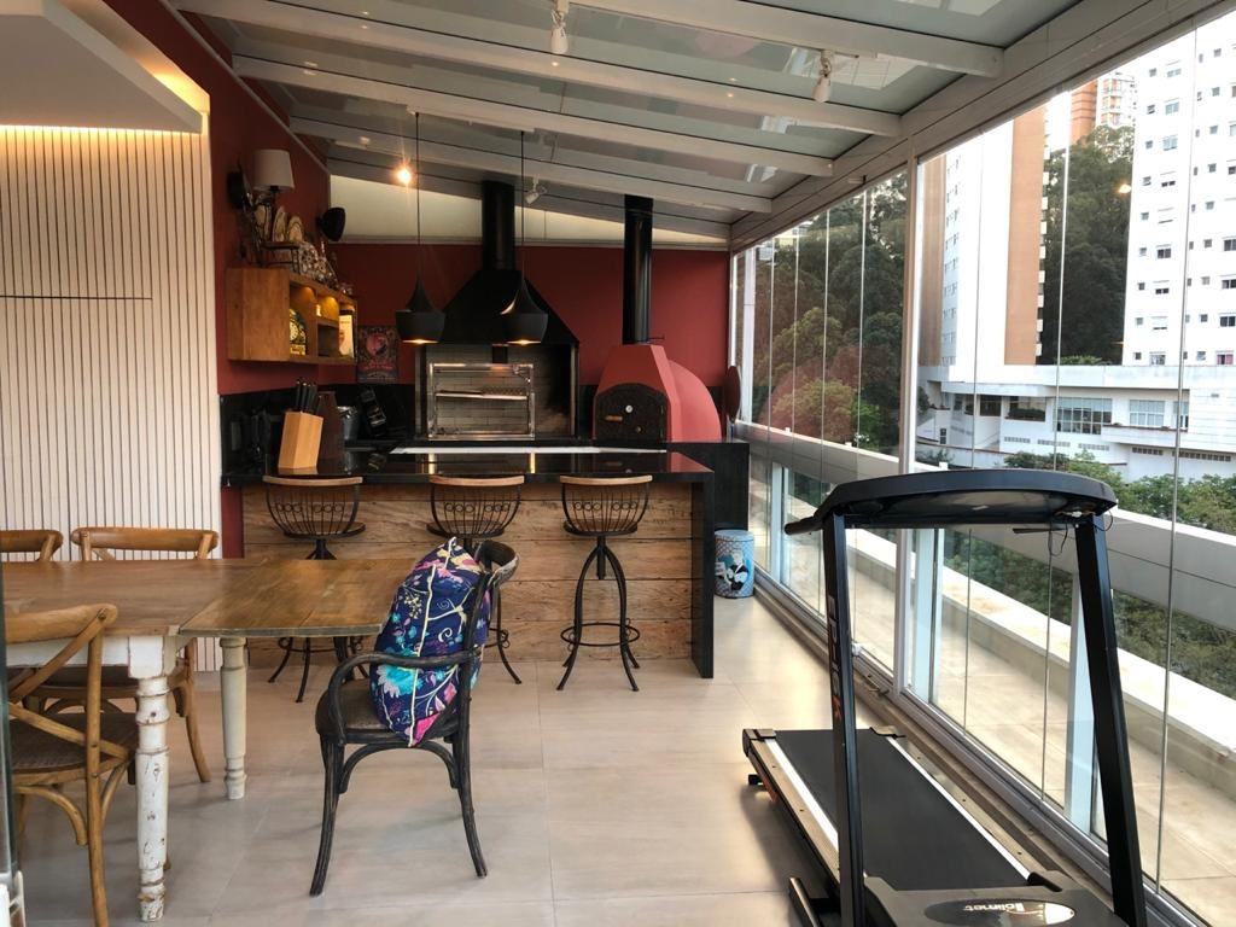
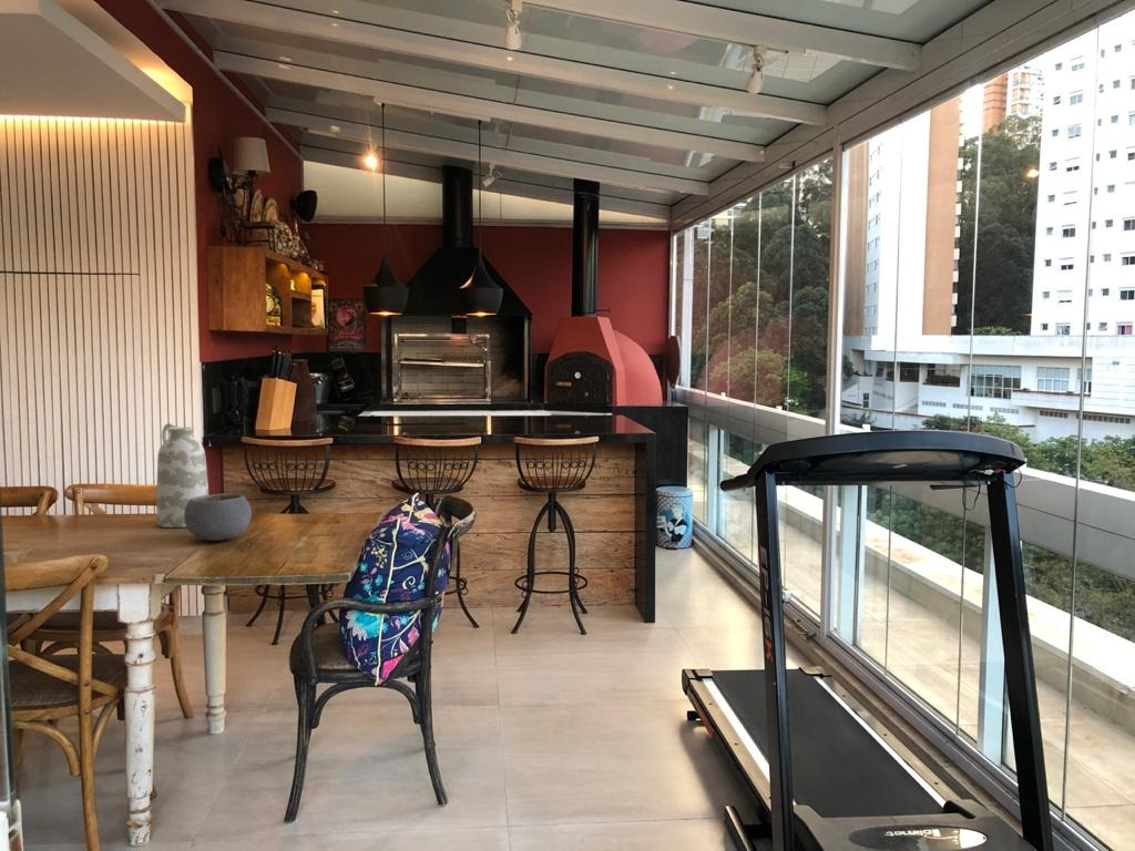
+ vase [155,422,209,529]
+ bowl [184,493,253,542]
